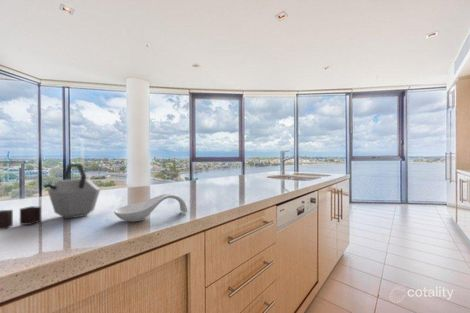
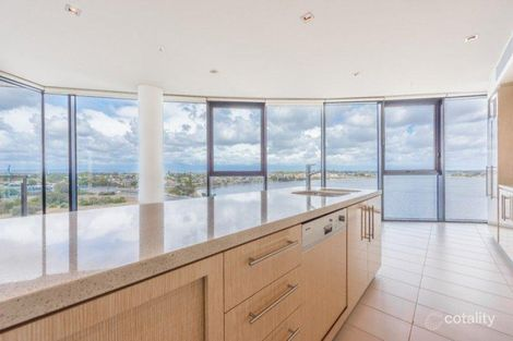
- spoon rest [113,193,188,223]
- kettle [0,163,101,230]
